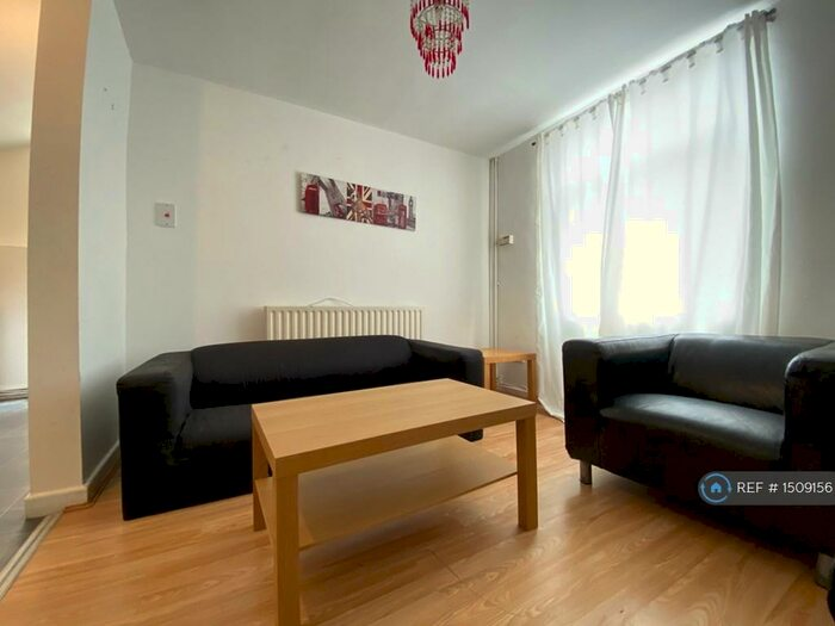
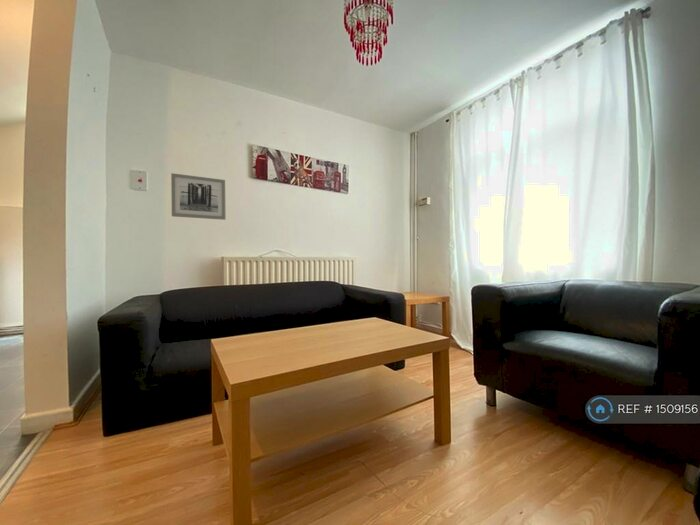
+ wall art [170,172,227,221]
